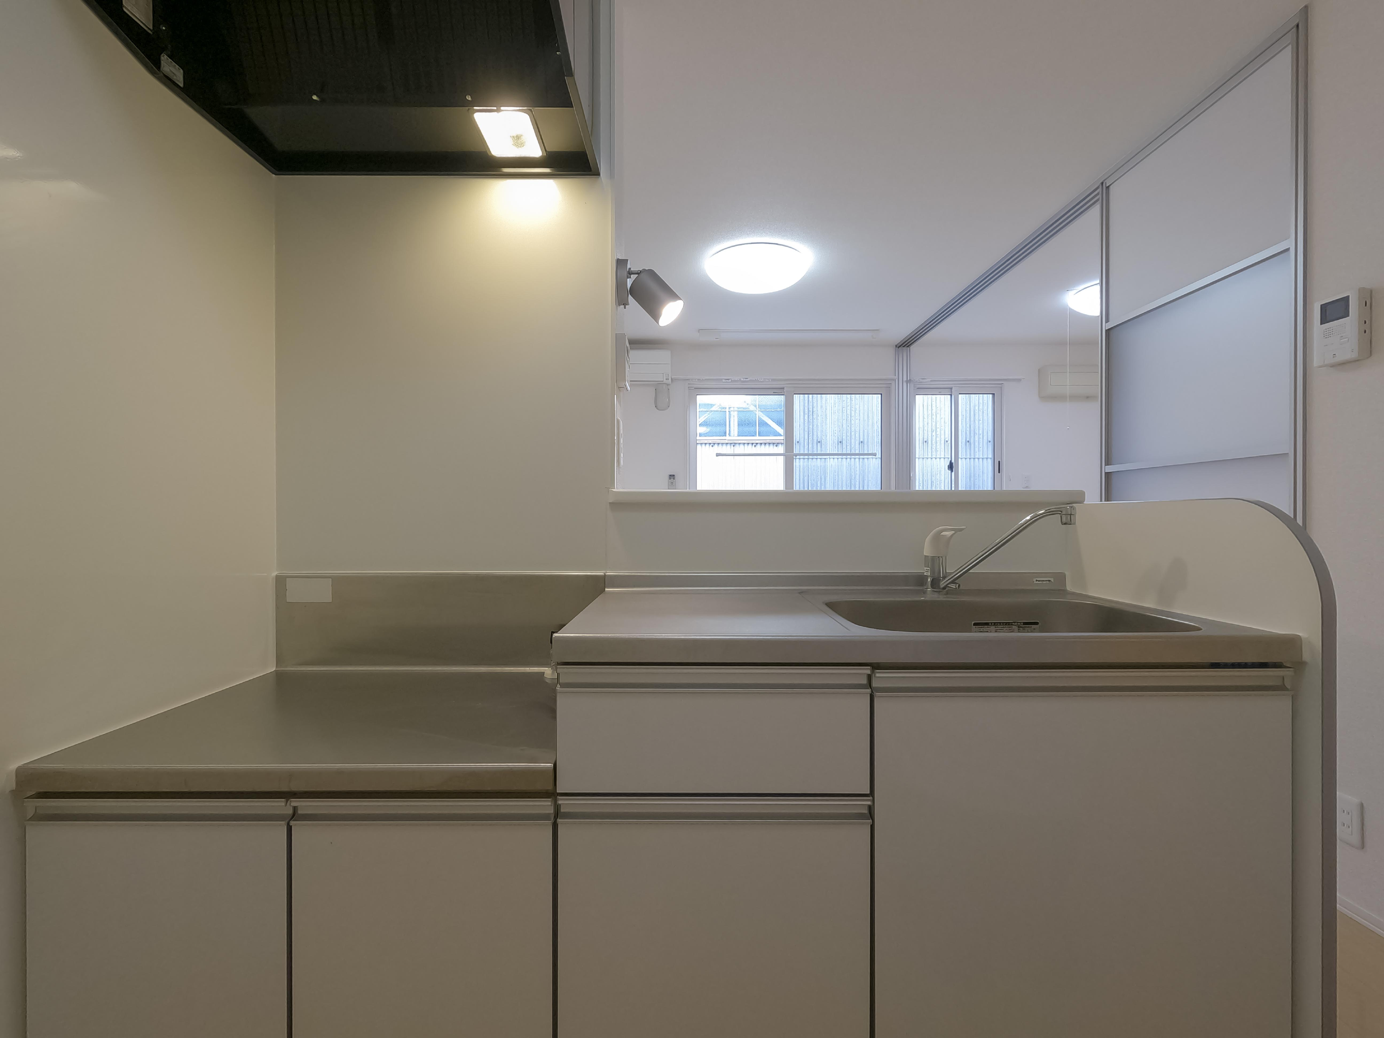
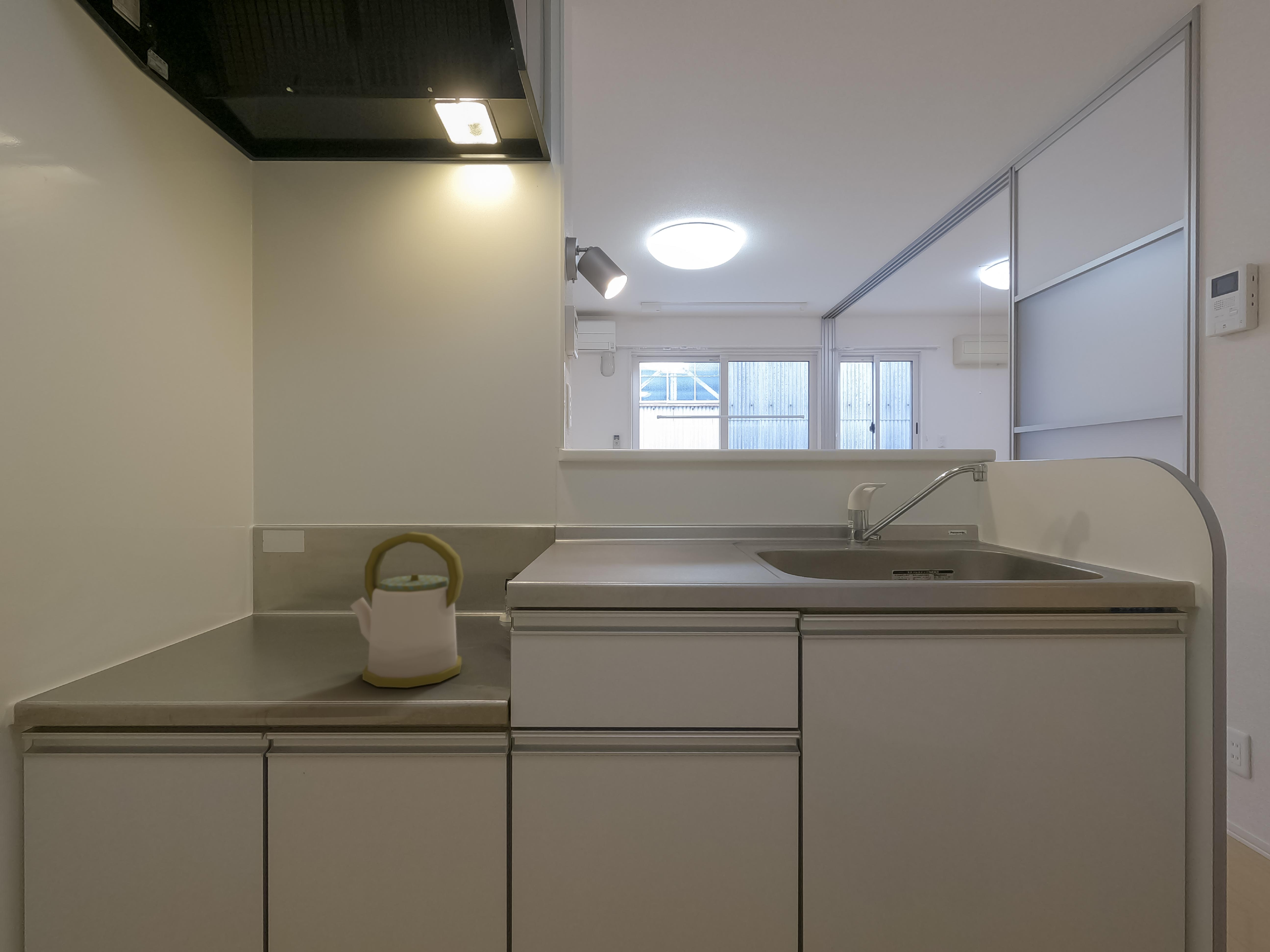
+ kettle [350,531,464,688]
